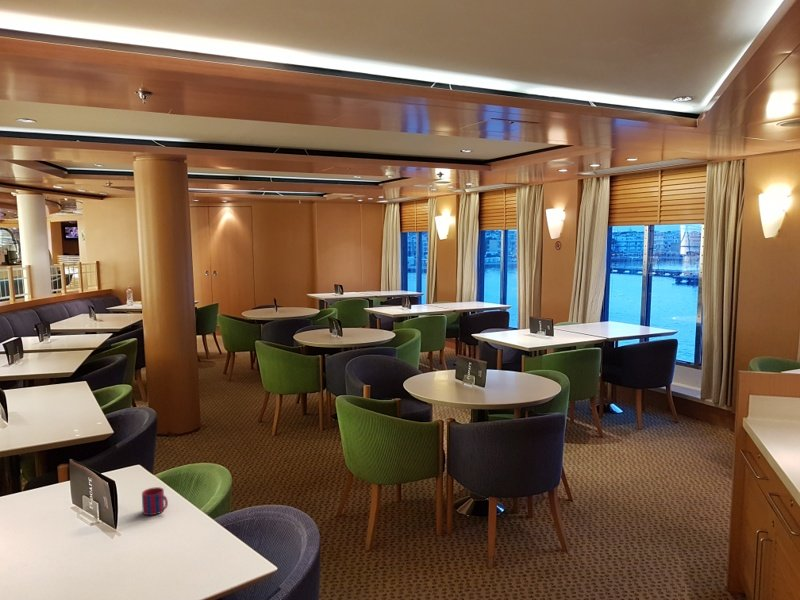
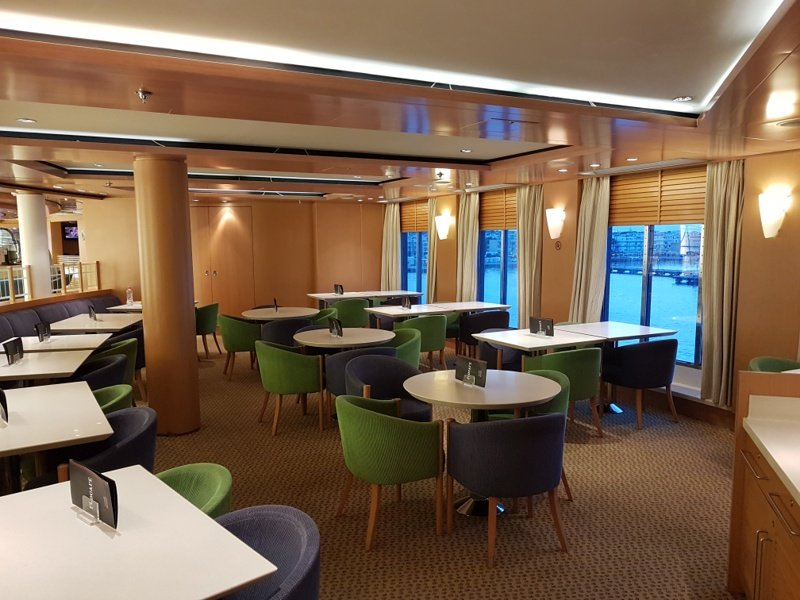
- mug [141,486,169,516]
